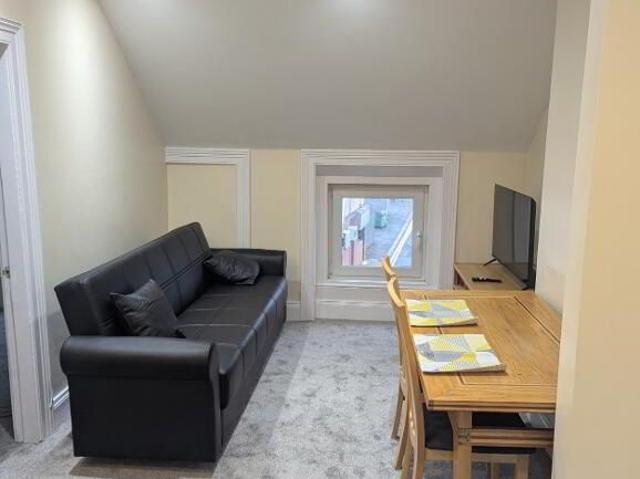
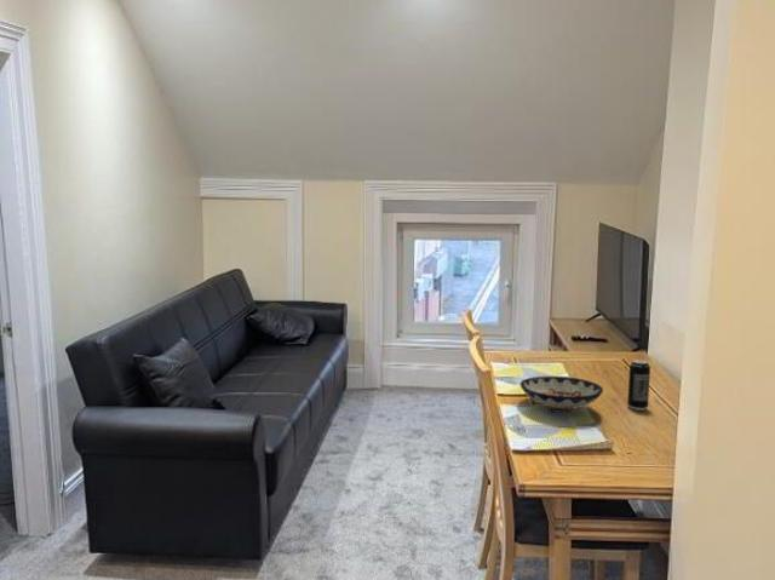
+ bowl [519,375,604,414]
+ beverage can [626,358,651,412]
